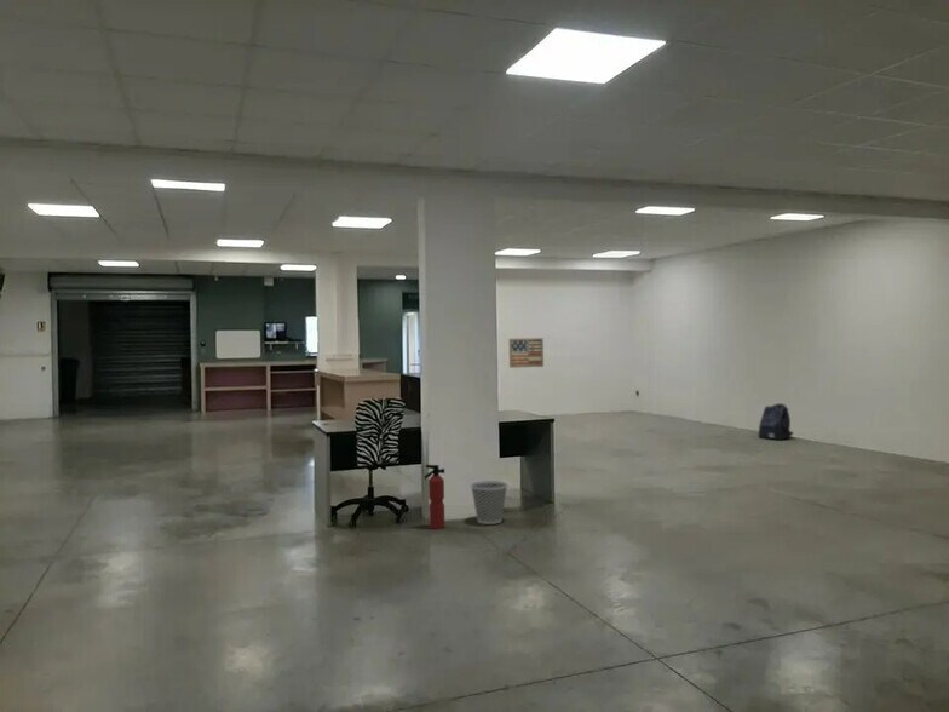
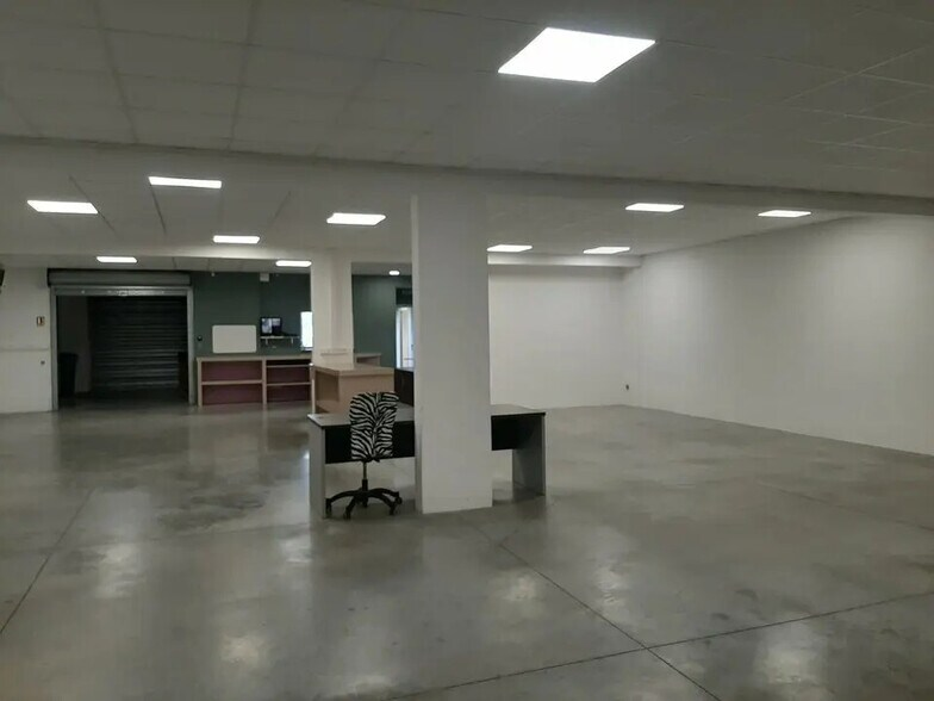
- backpack [757,402,794,441]
- wastebasket [470,480,508,526]
- wall art [508,337,545,369]
- fire extinguisher [424,464,445,530]
